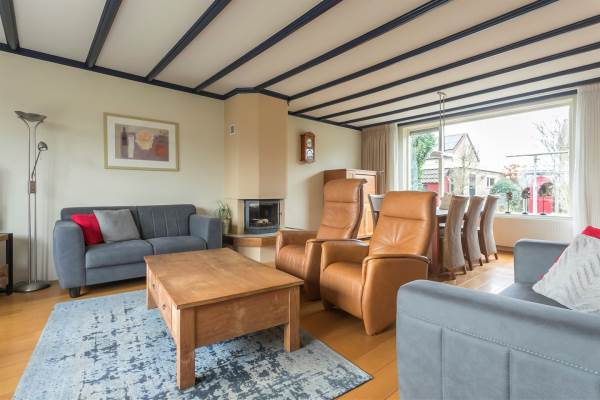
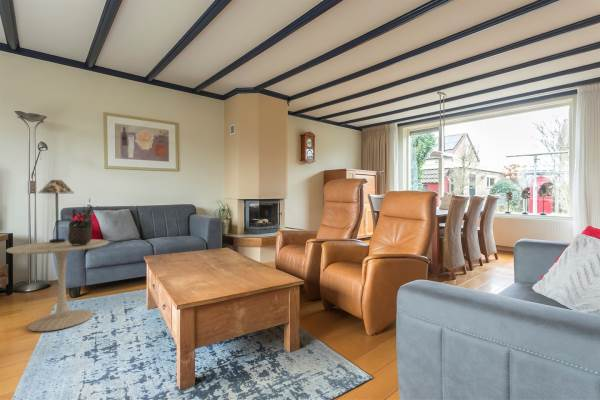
+ table lamp [37,179,75,243]
+ potted plant [64,198,100,246]
+ side table [5,238,110,332]
